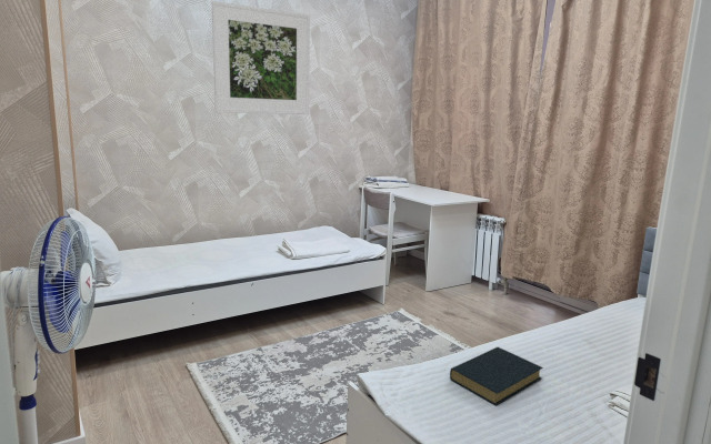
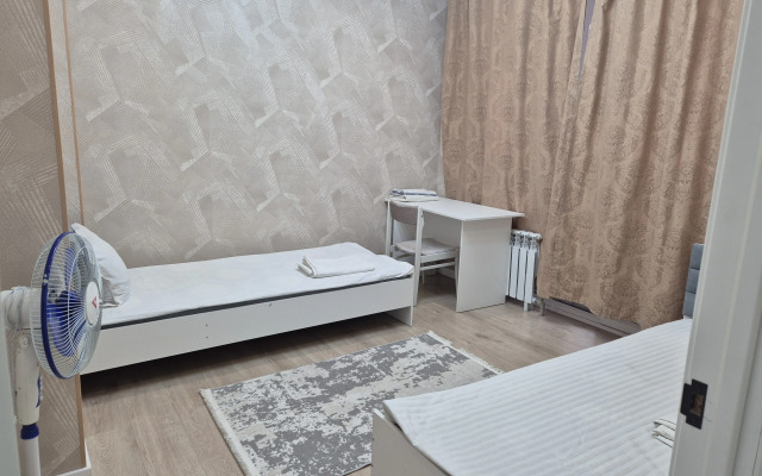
- hardback book [449,346,544,406]
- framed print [211,0,311,115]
